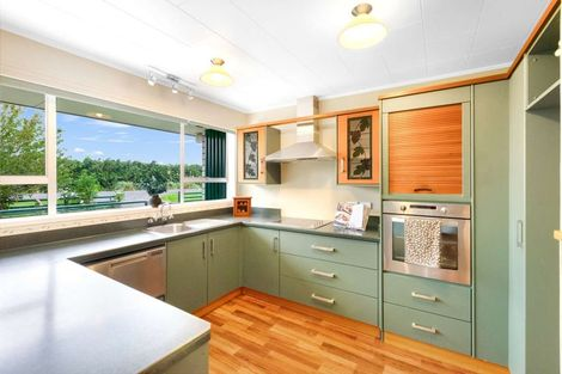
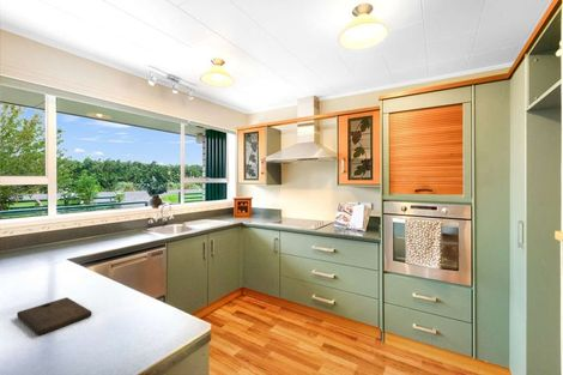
+ cutting board [16,296,92,337]
